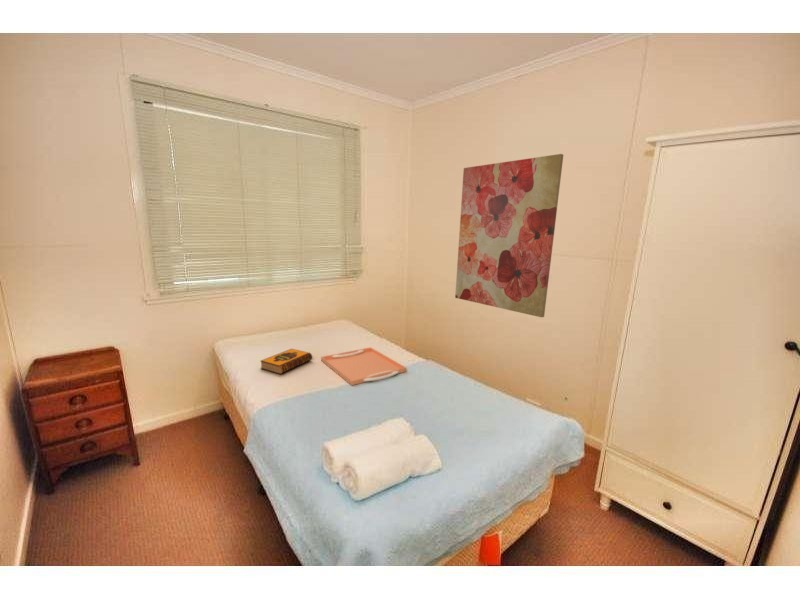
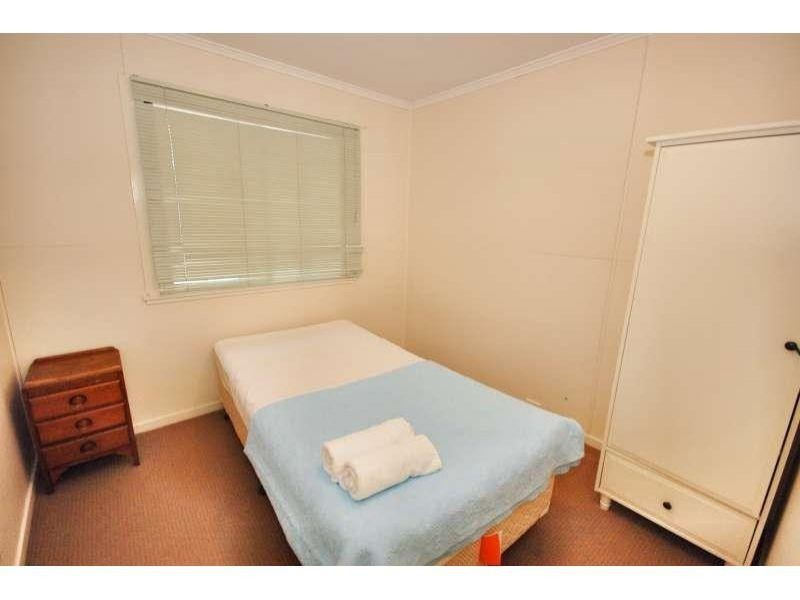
- serving tray [320,346,407,386]
- wall art [454,153,564,318]
- hardback book [259,348,313,375]
